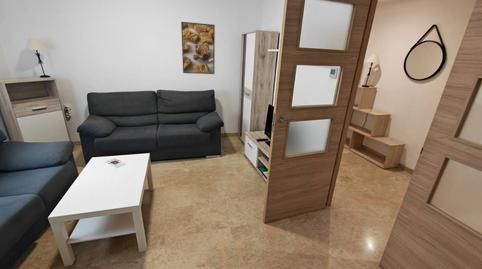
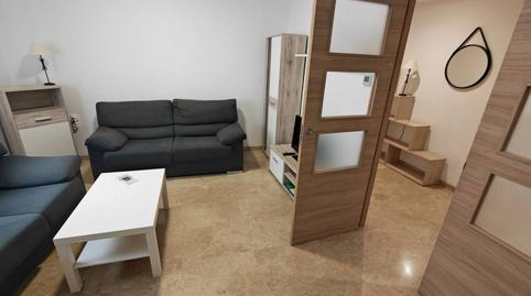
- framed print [180,21,216,75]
